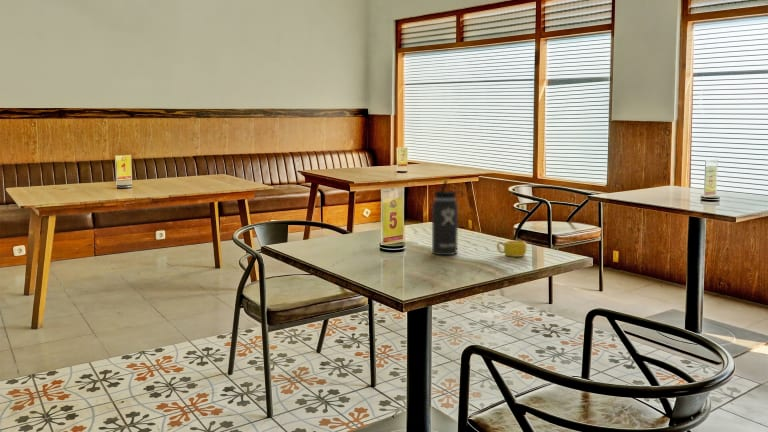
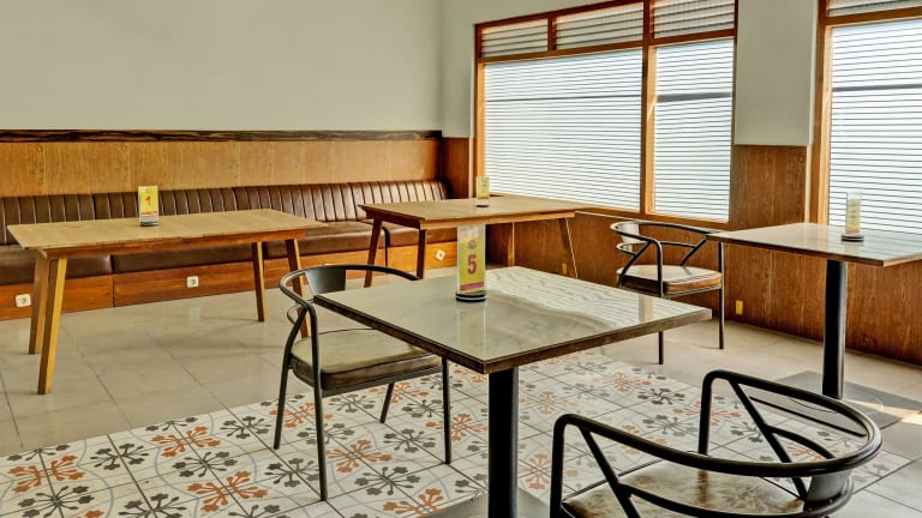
- cup [496,240,528,258]
- thermos bottle [431,179,464,256]
